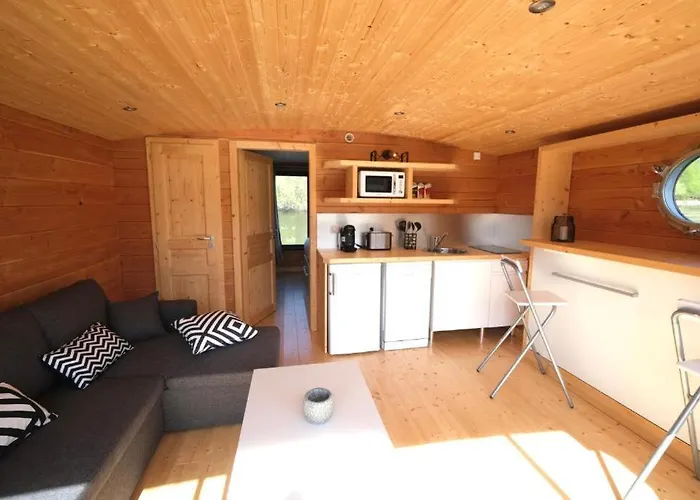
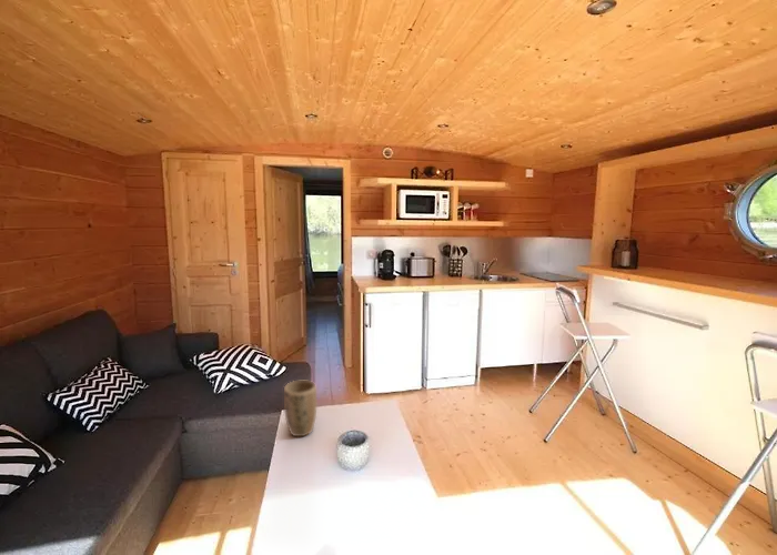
+ plant pot [283,380,317,437]
